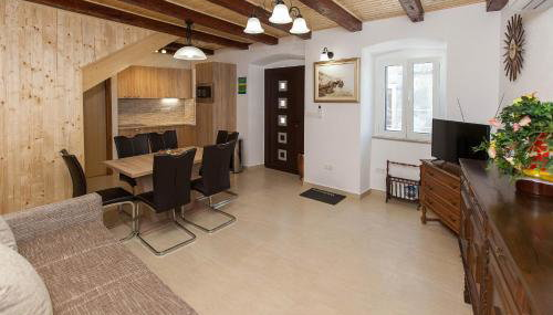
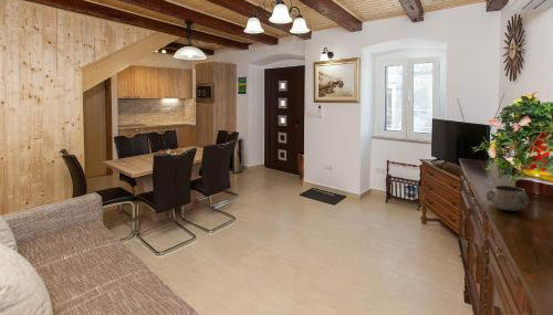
+ decorative bowl [484,185,530,212]
